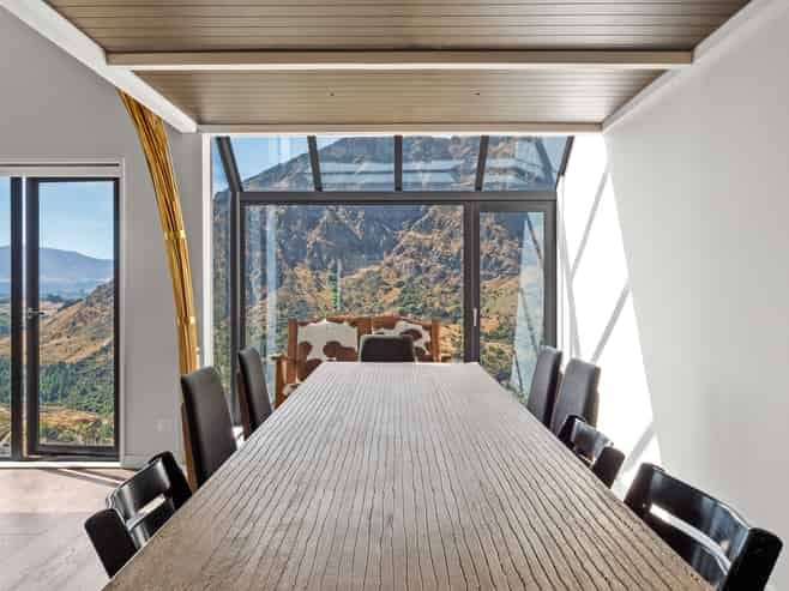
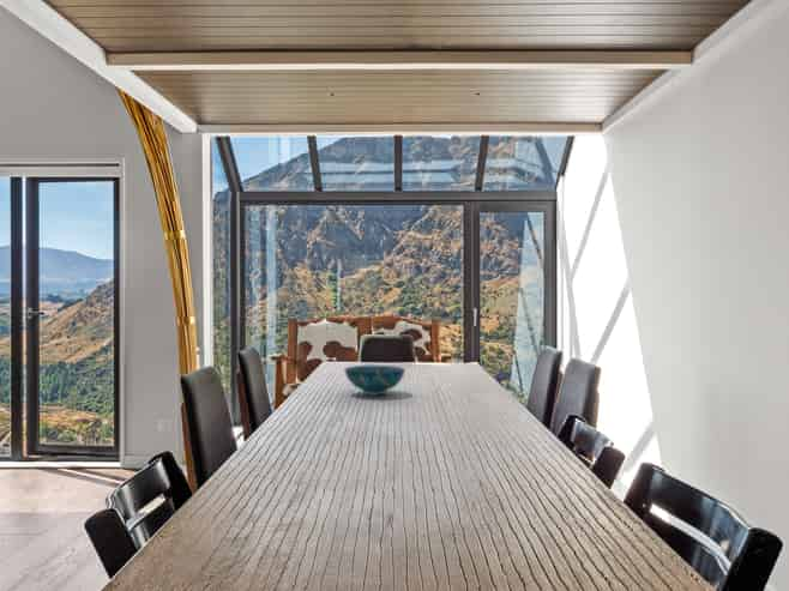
+ decorative bowl [343,364,406,397]
